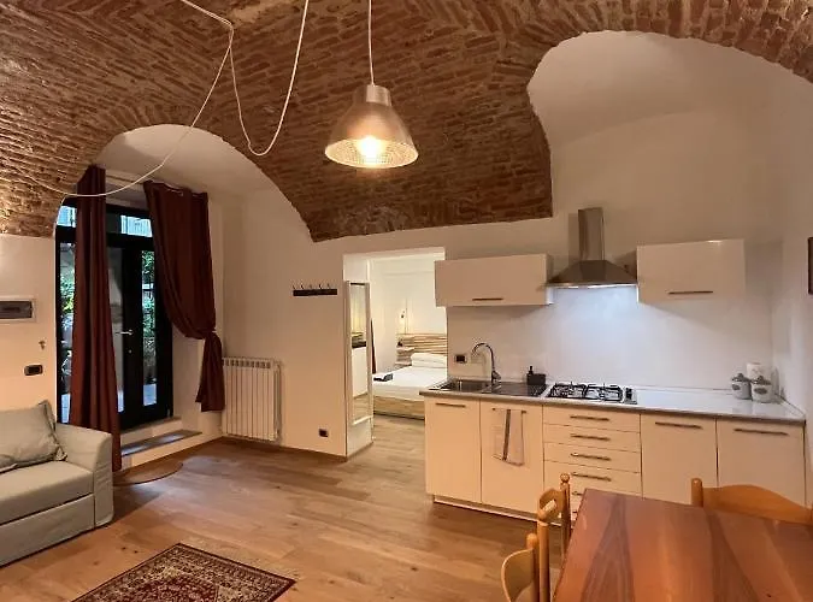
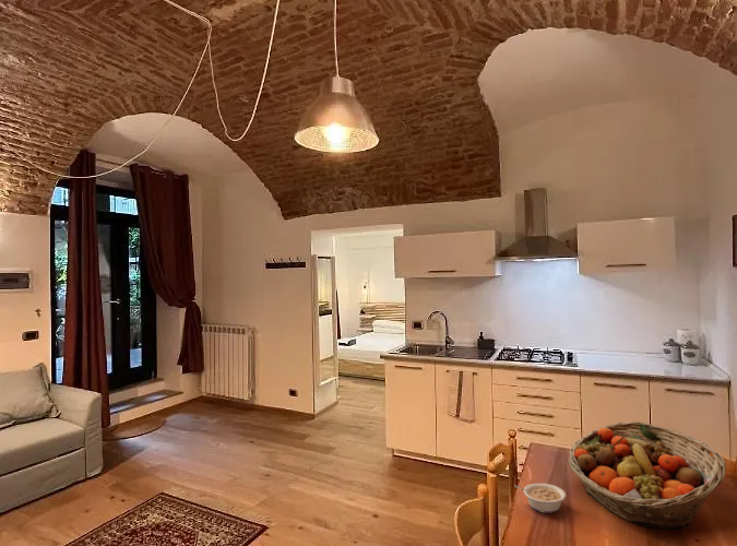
+ fruit basket [568,420,727,531]
+ legume [513,483,567,514]
